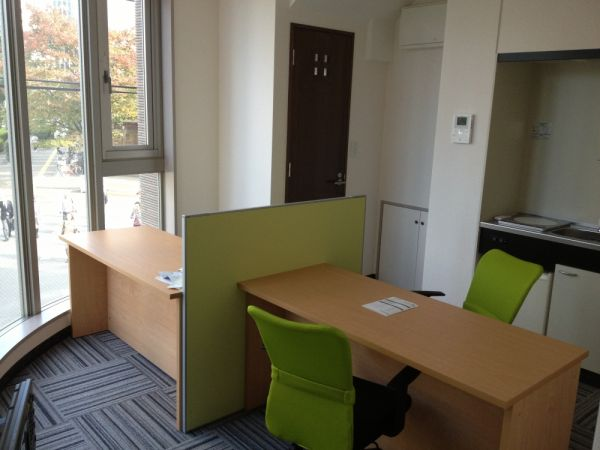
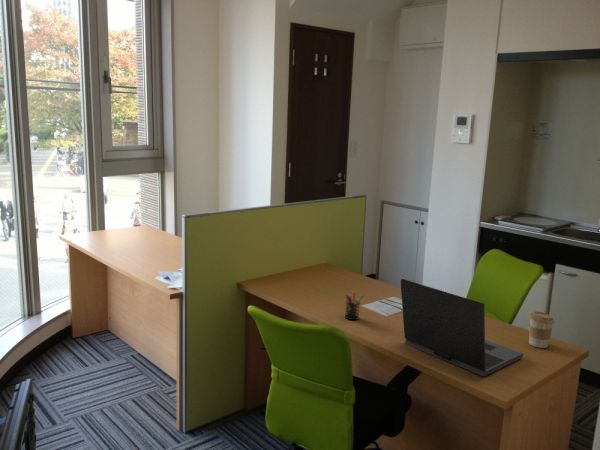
+ pen holder [344,289,365,321]
+ coffee cup [528,310,555,349]
+ laptop [400,278,524,377]
